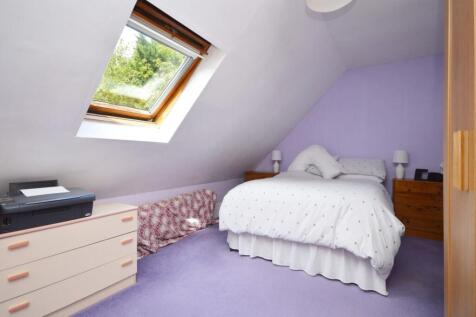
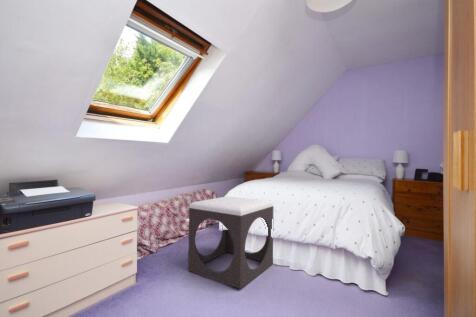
+ footstool [187,195,275,289]
